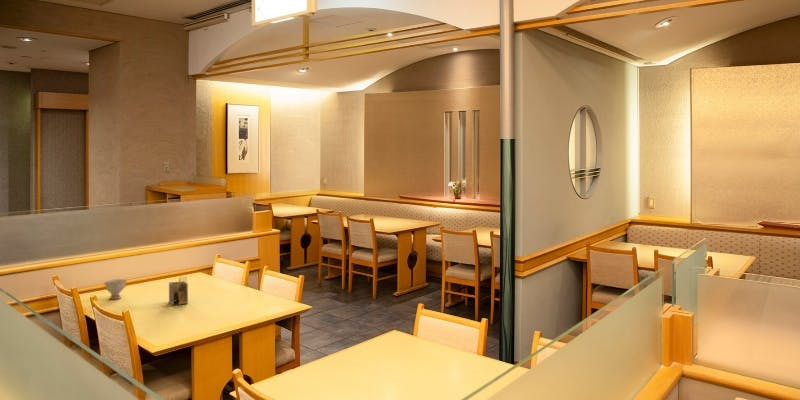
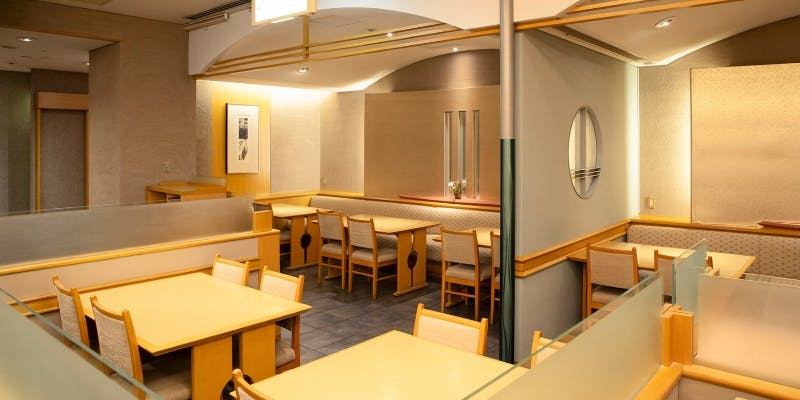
- napkin holder [168,275,189,306]
- teacup [102,278,128,300]
